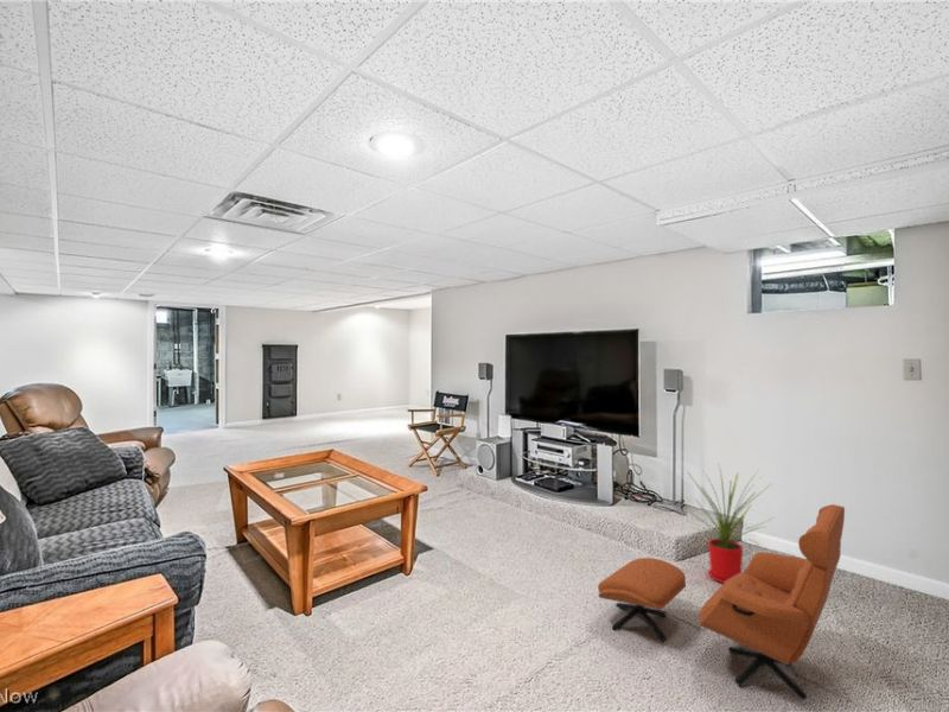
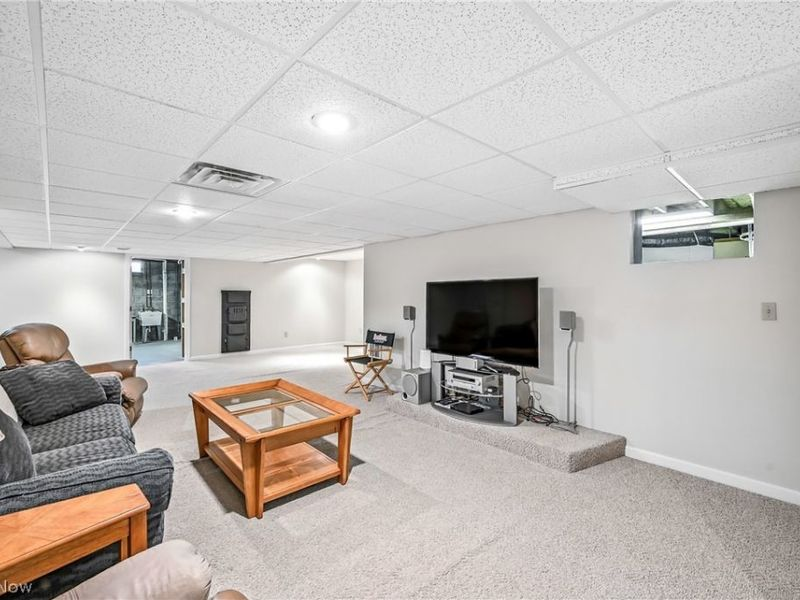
- armchair [597,503,846,701]
- house plant [683,462,775,585]
